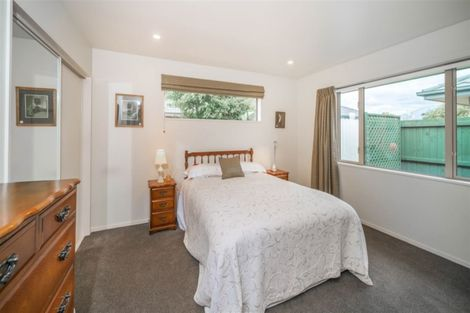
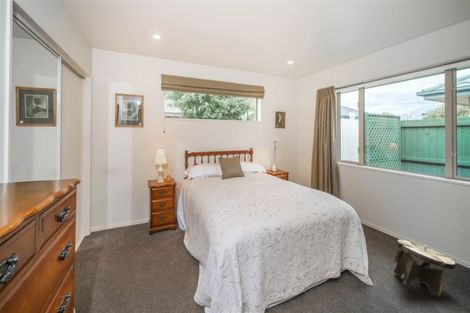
+ stool [392,239,458,298]
